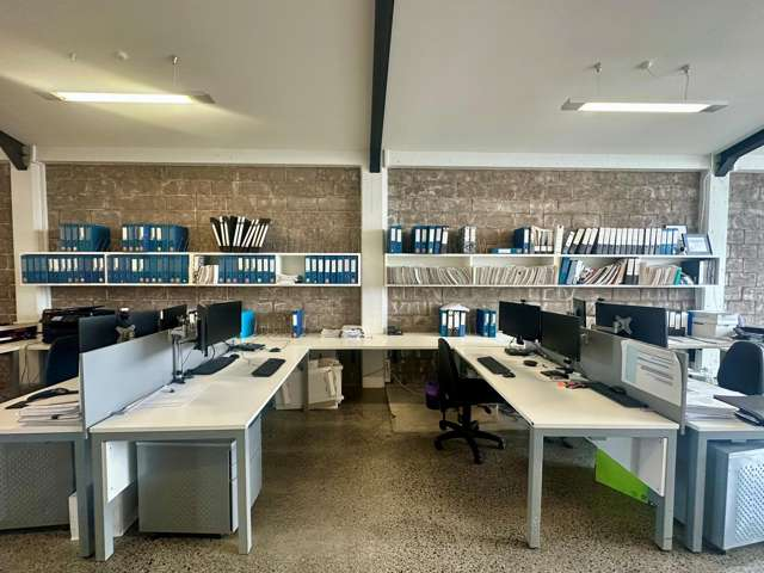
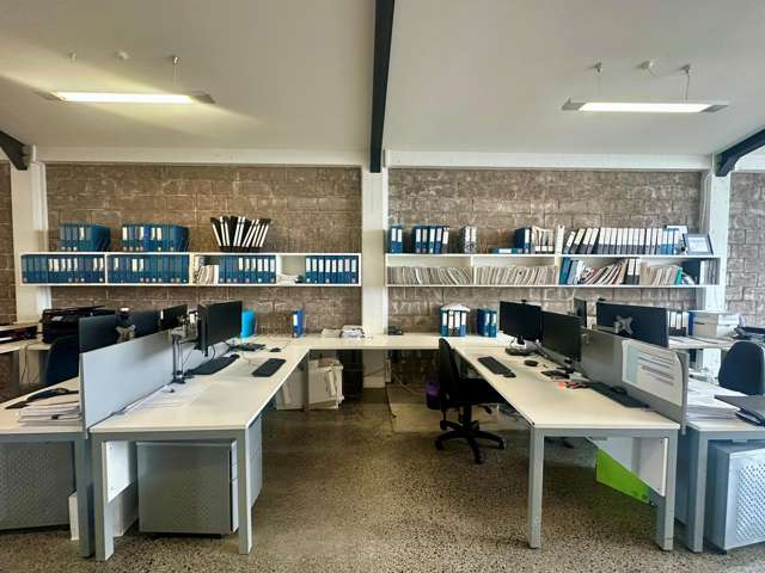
+ waste bin [341,362,367,398]
